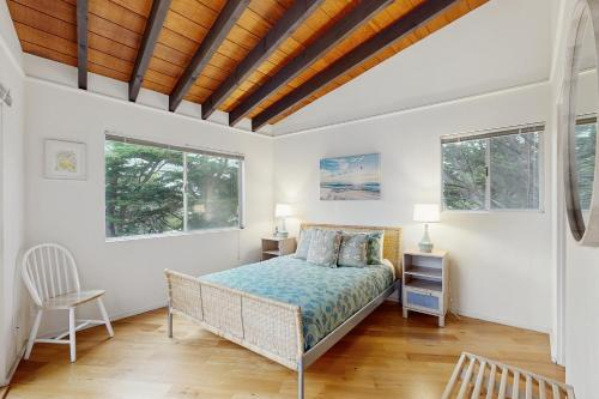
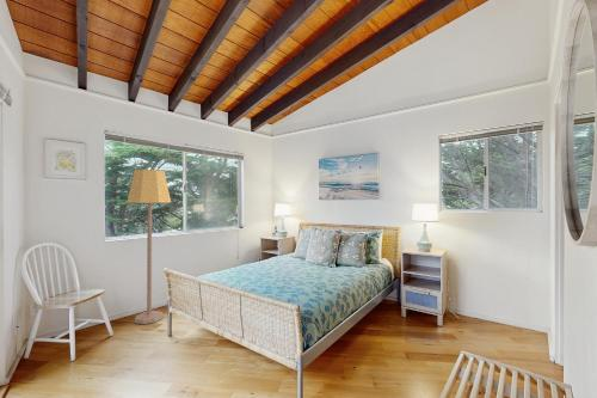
+ lamp [125,169,172,325]
